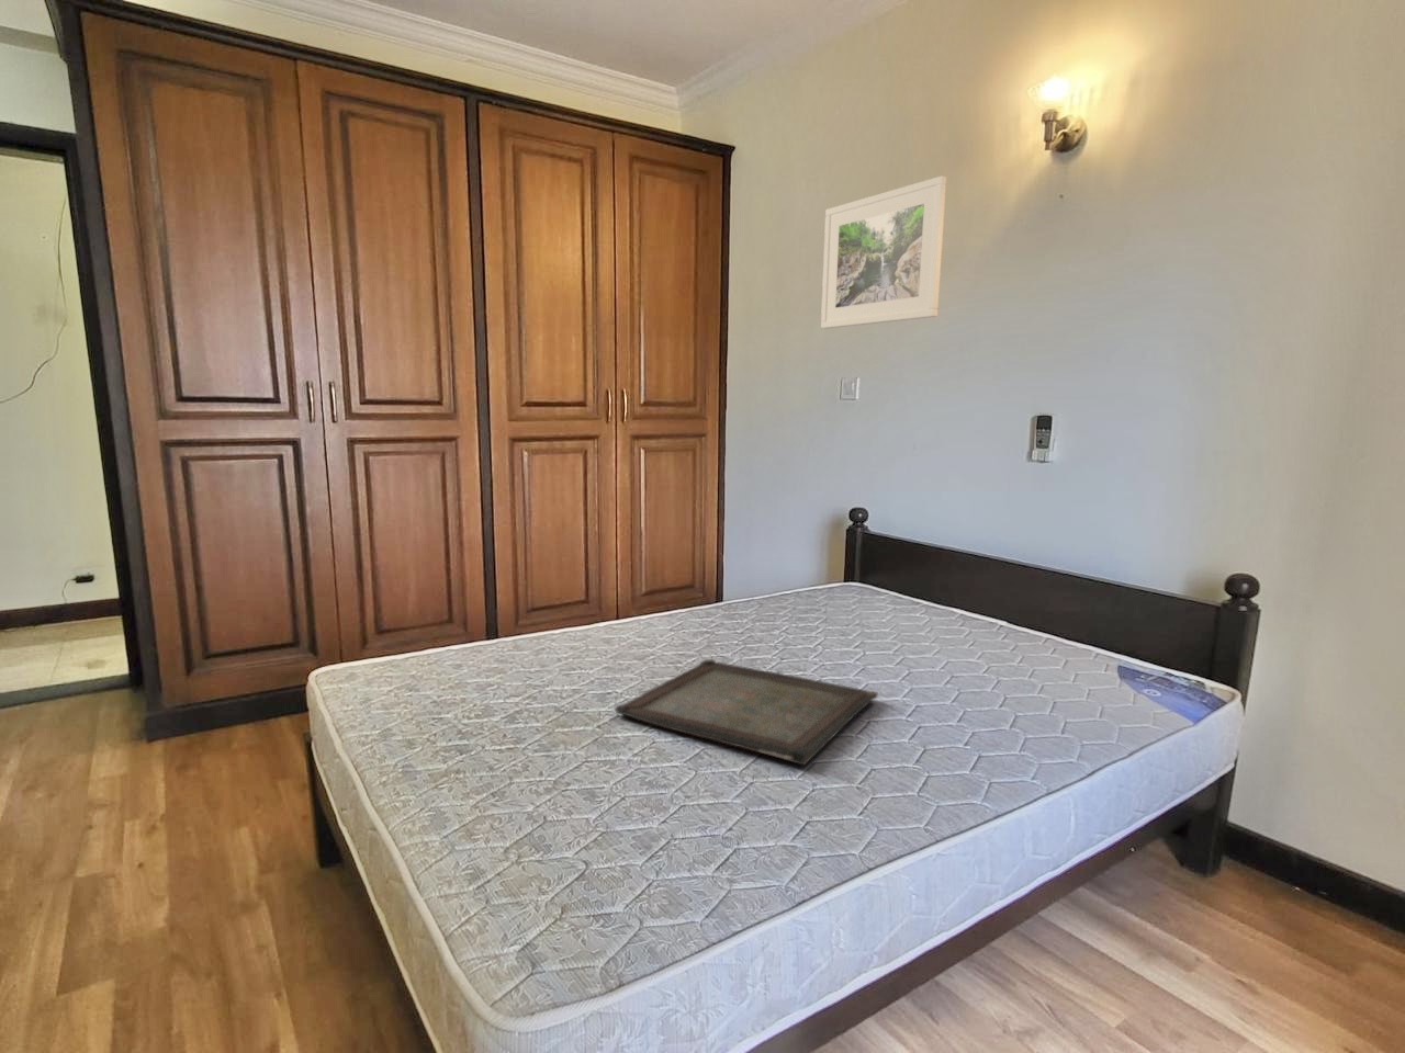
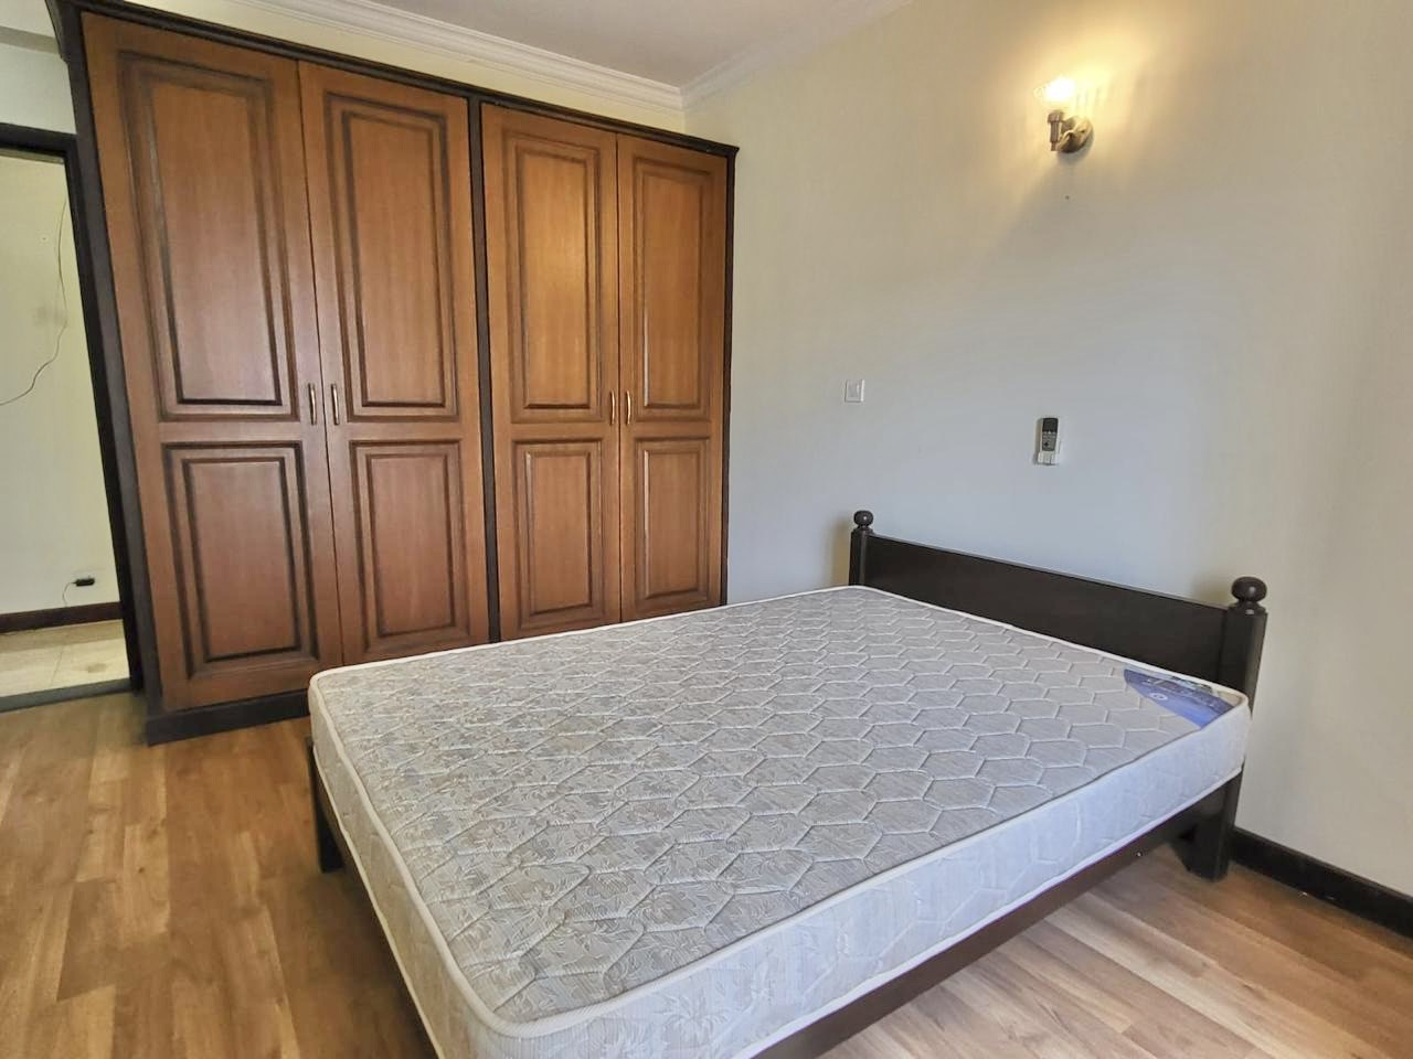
- serving tray [615,658,880,767]
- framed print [820,175,947,330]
